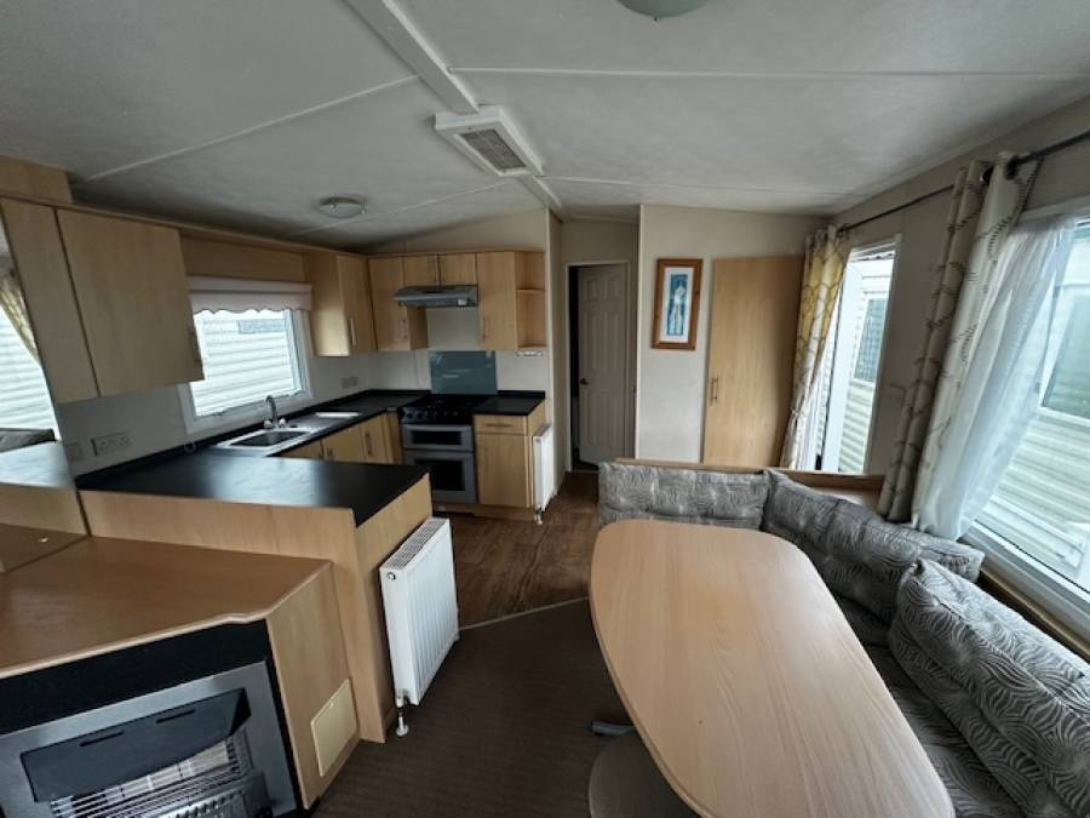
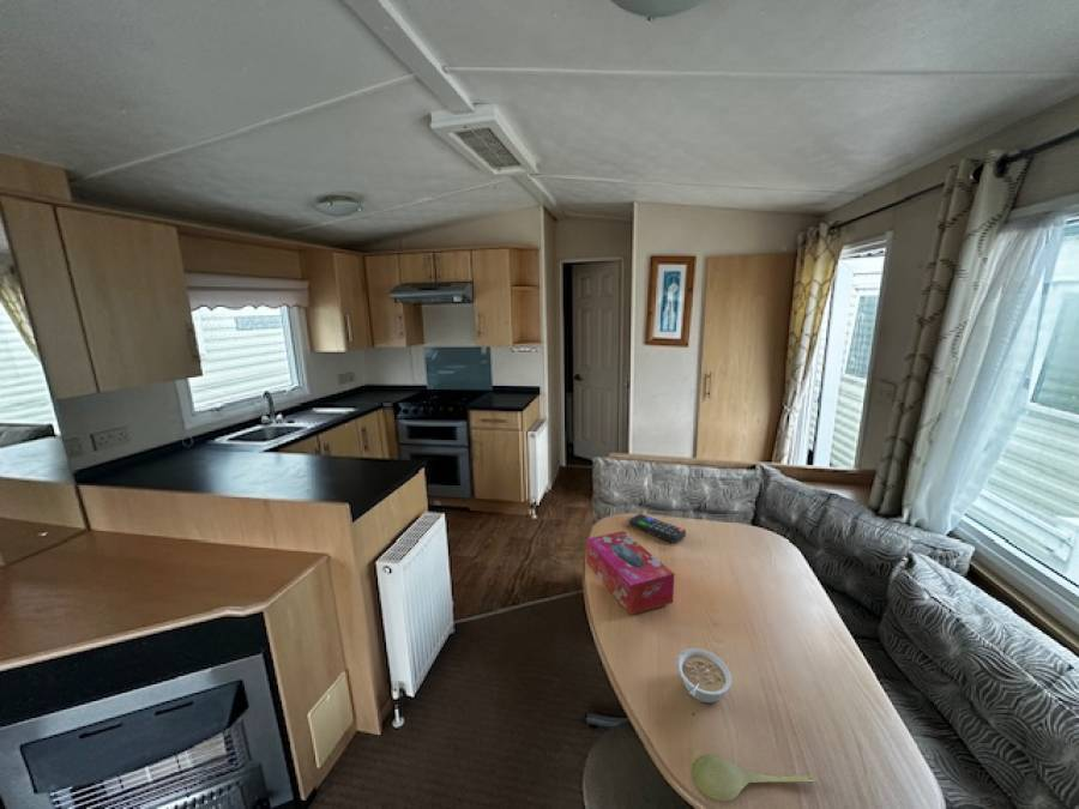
+ remote control [627,513,687,544]
+ legume [676,647,733,705]
+ tissue box [585,530,675,616]
+ spoon [691,754,818,803]
